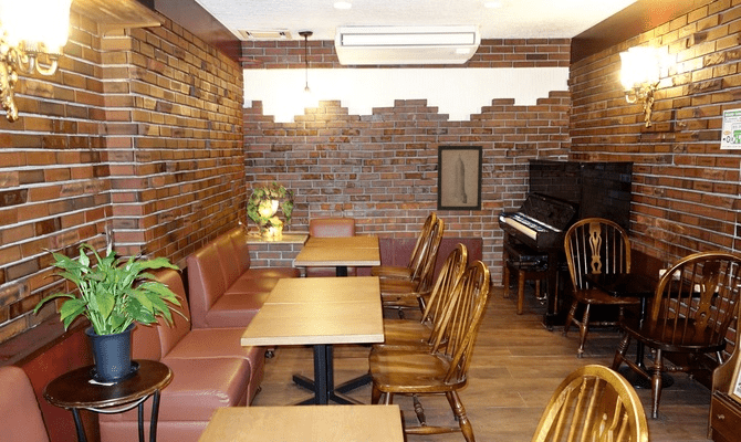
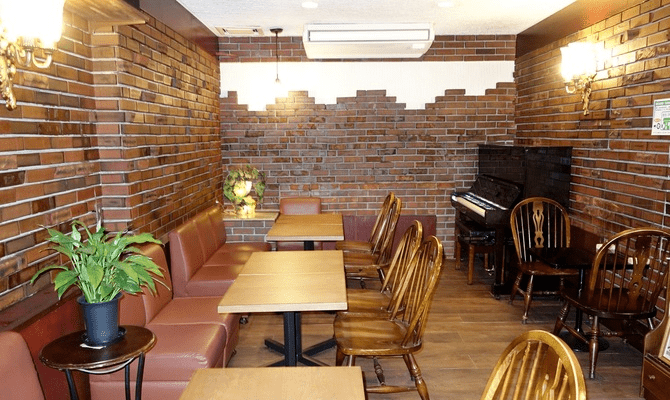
- wall art [436,145,484,212]
